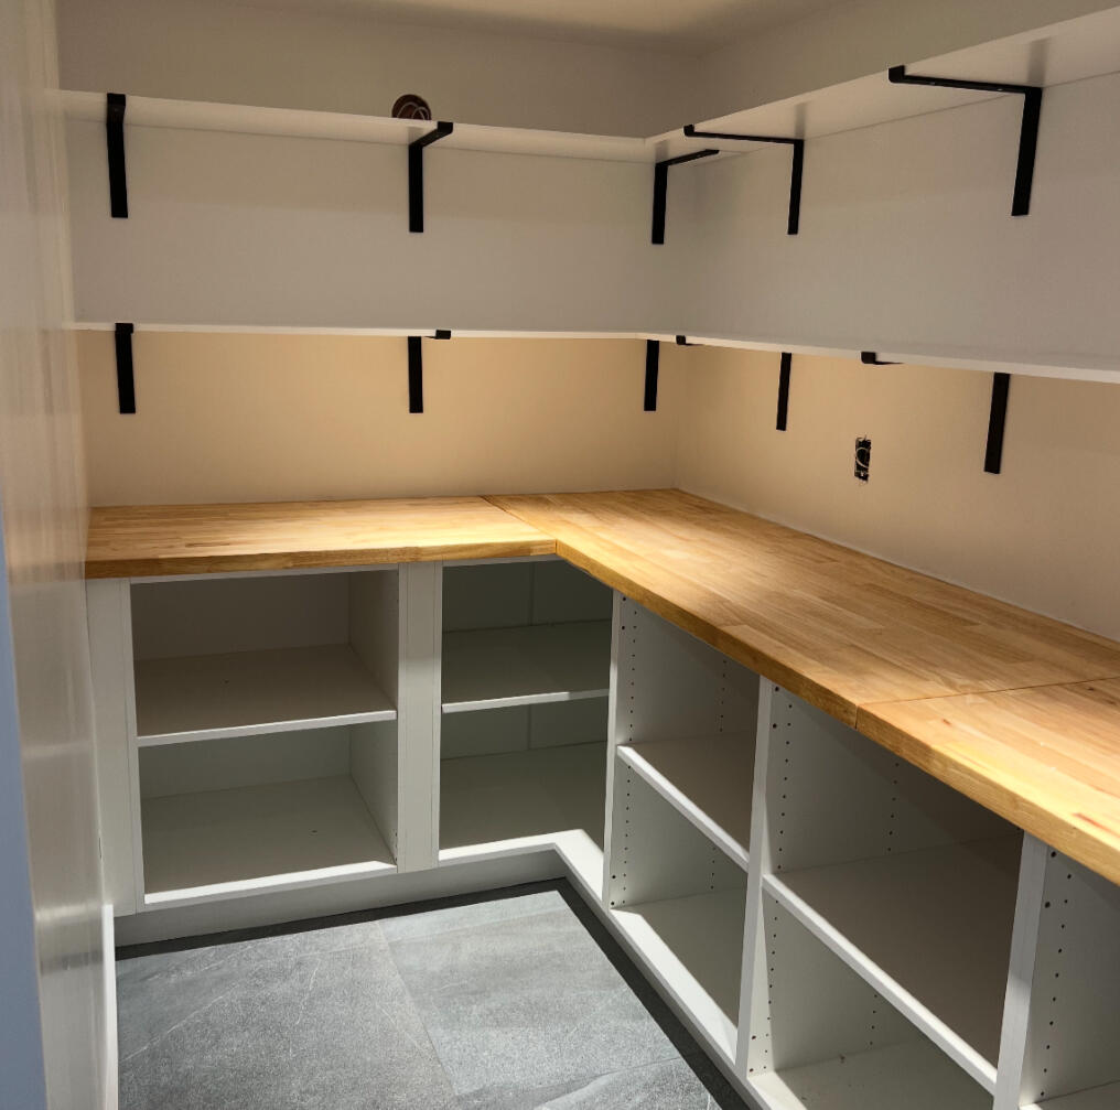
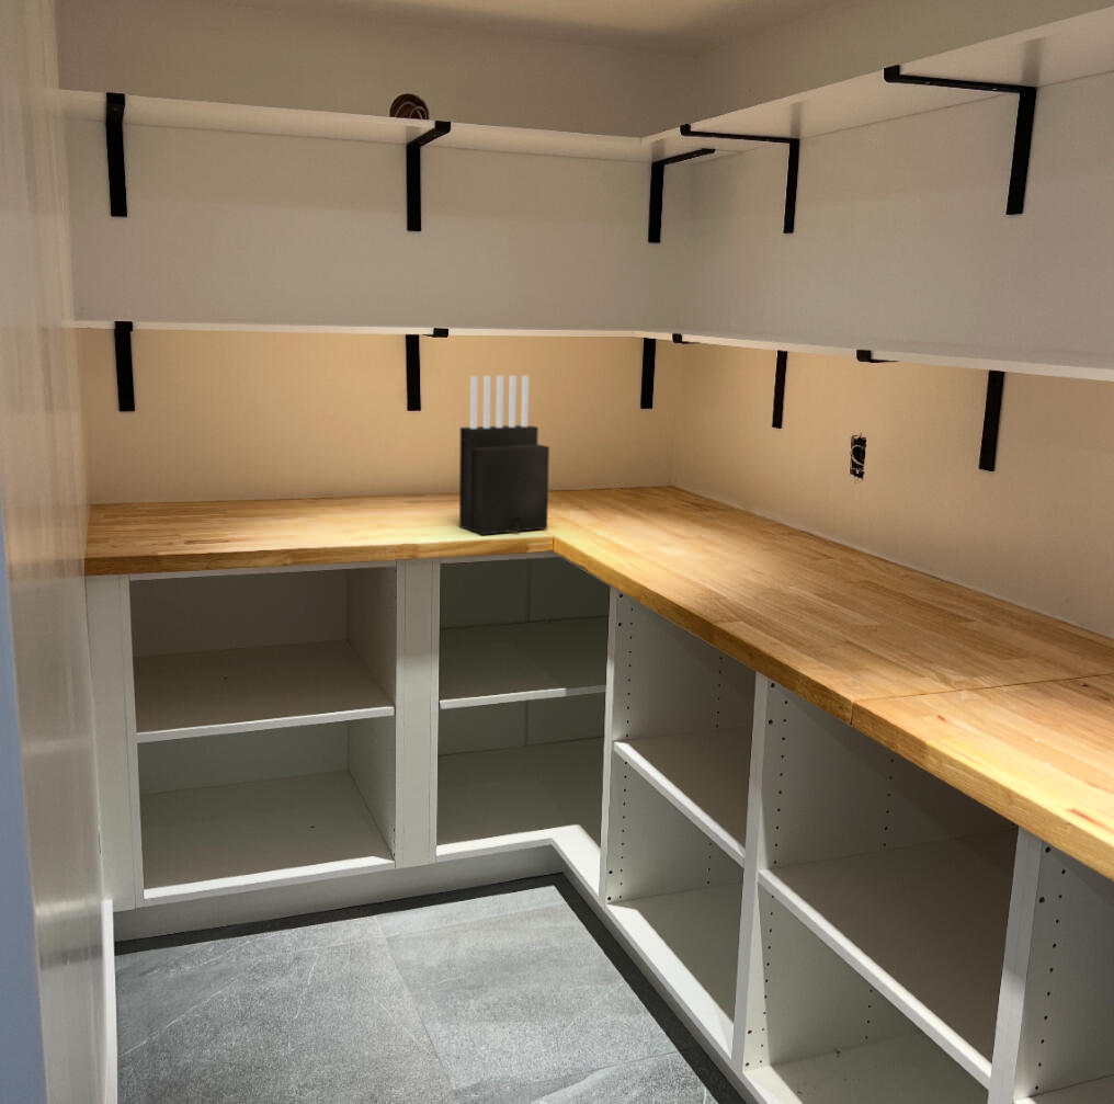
+ knife block [458,375,550,536]
